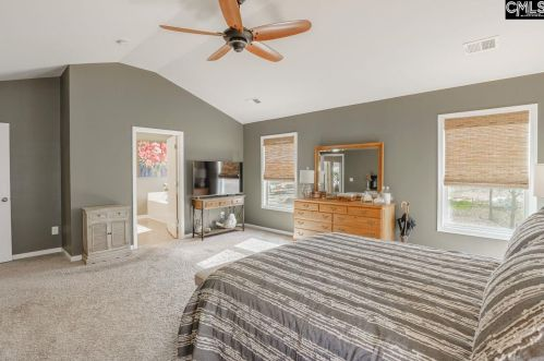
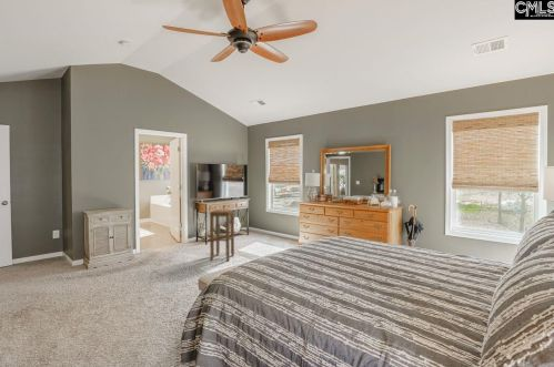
+ stool [208,208,236,262]
